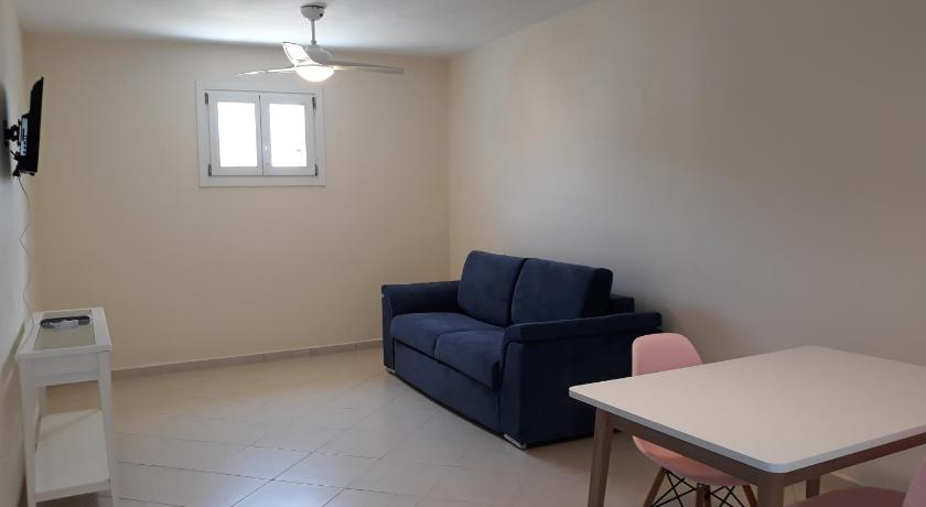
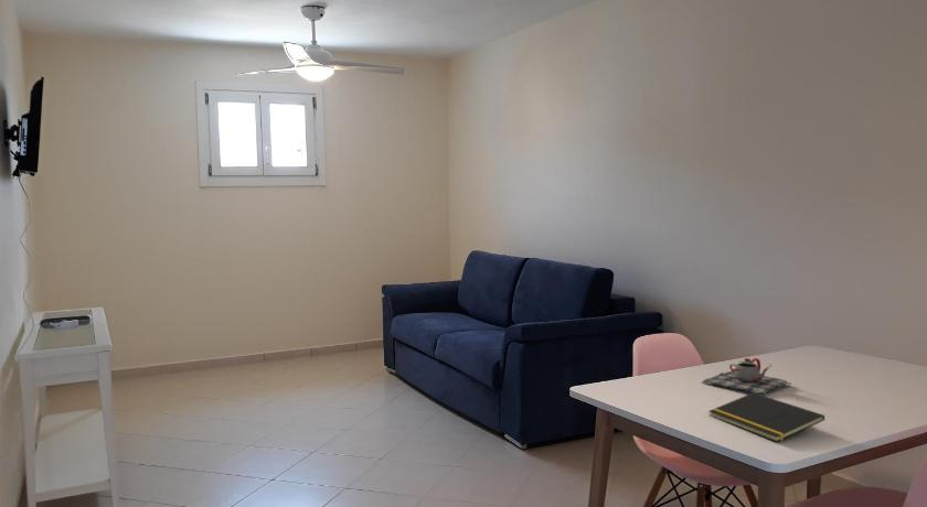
+ teapot [701,357,793,396]
+ notepad [707,392,825,443]
